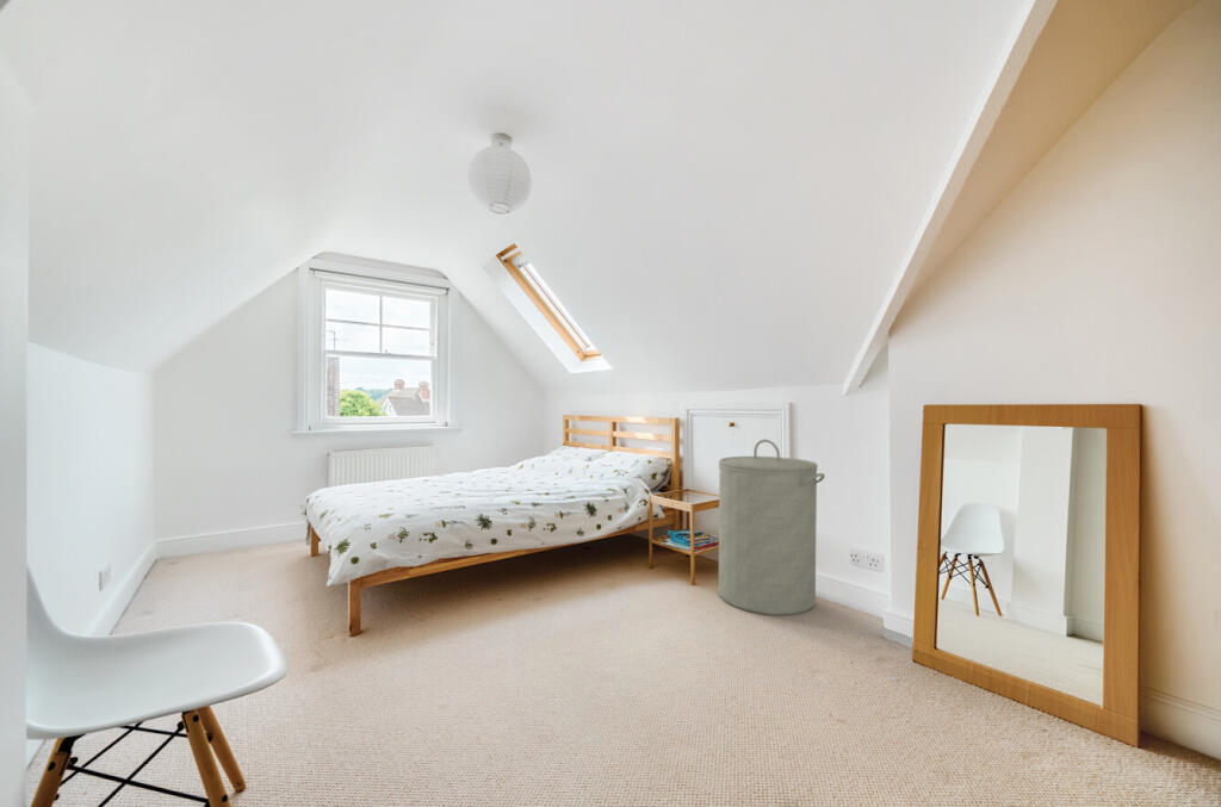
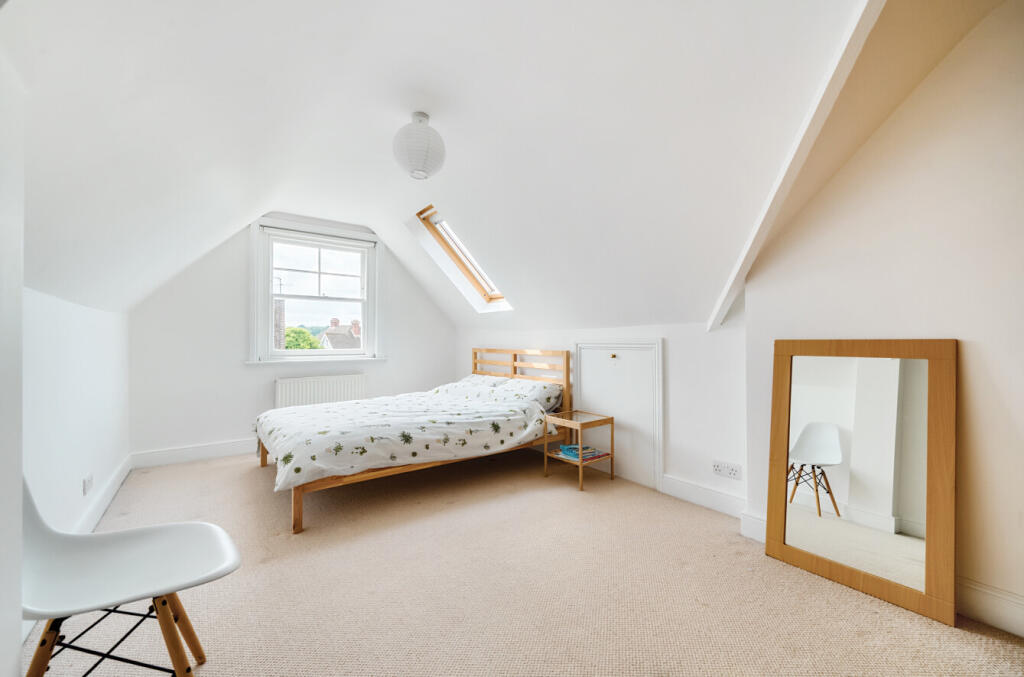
- laundry hamper [718,439,826,616]
